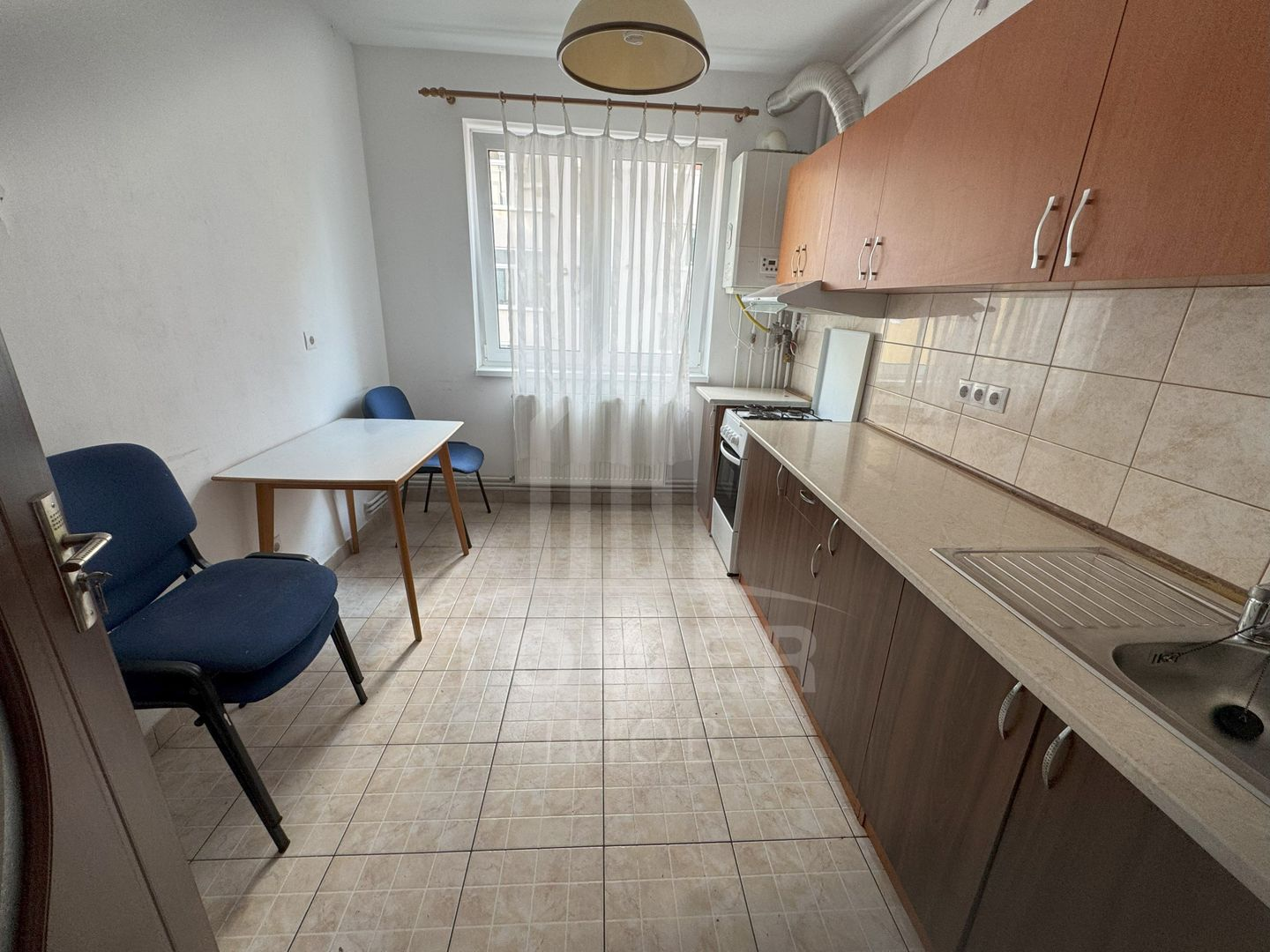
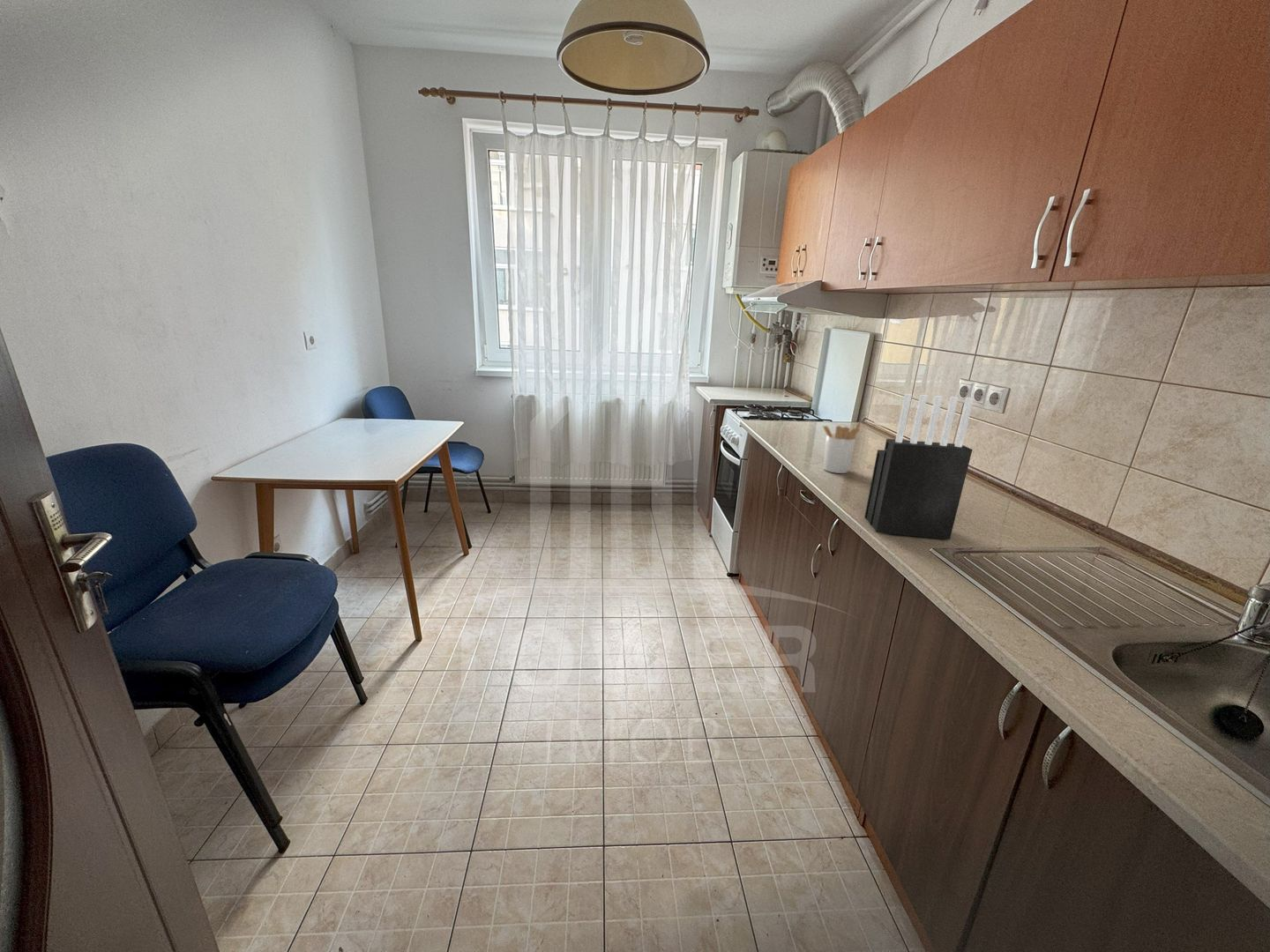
+ utensil holder [822,420,863,474]
+ knife block [863,393,975,540]
